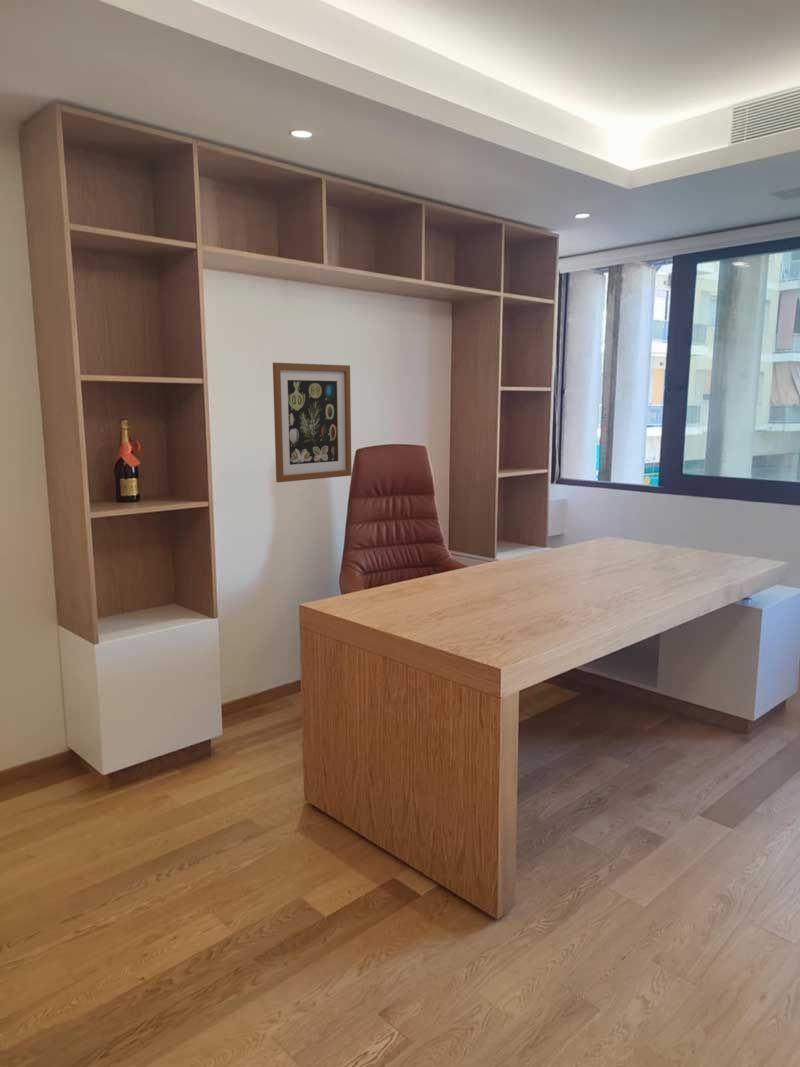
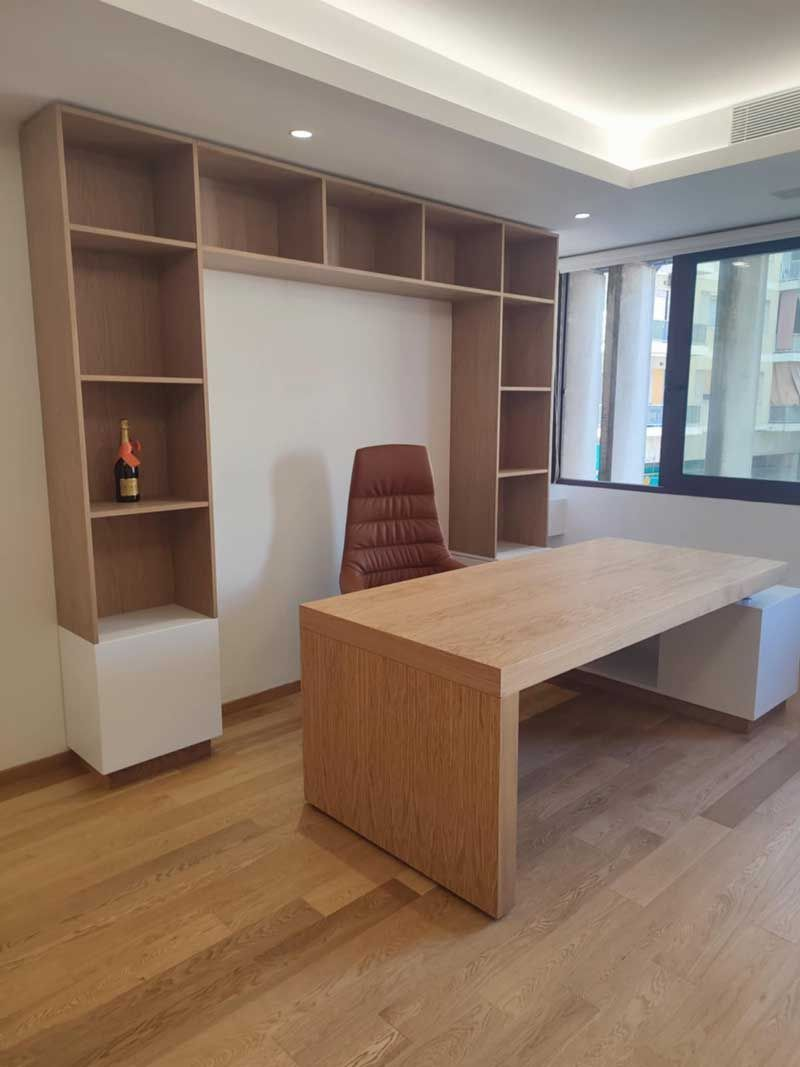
- wall art [272,362,353,483]
